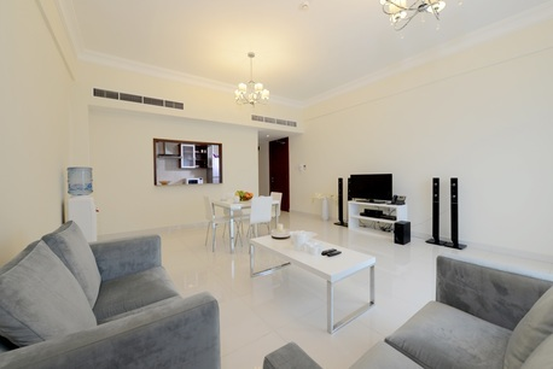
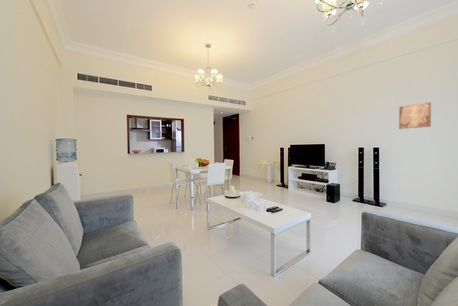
+ wall art [398,101,432,130]
